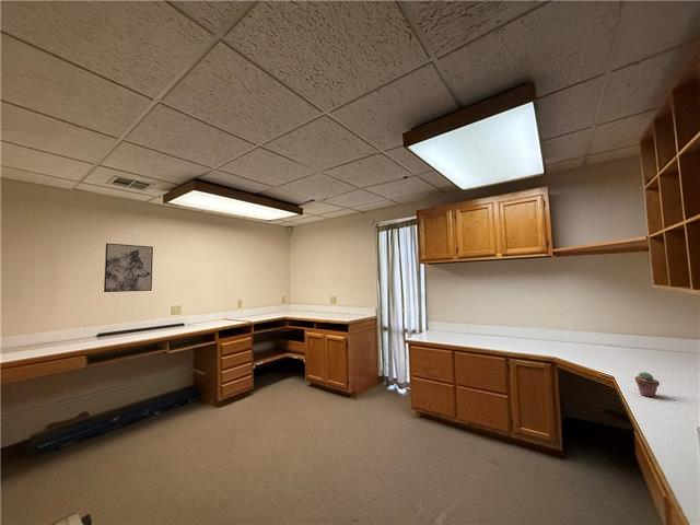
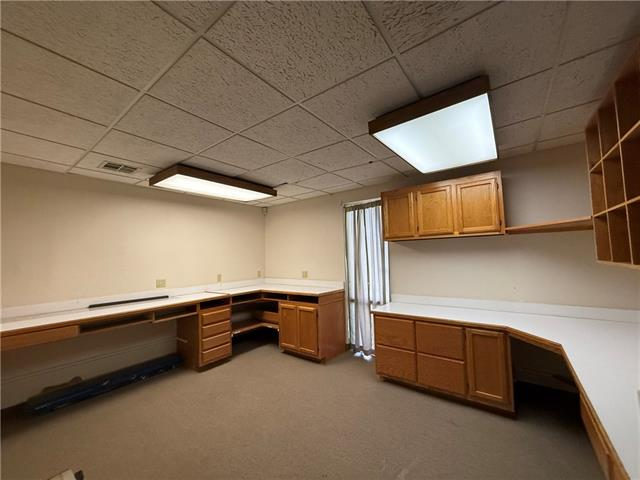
- potted succulent [634,371,661,398]
- wall art [103,242,154,293]
